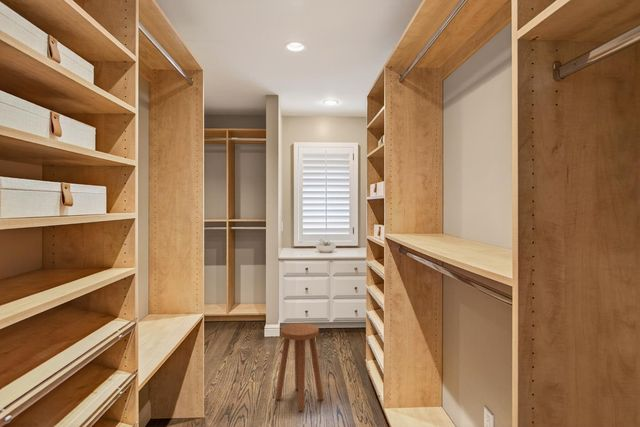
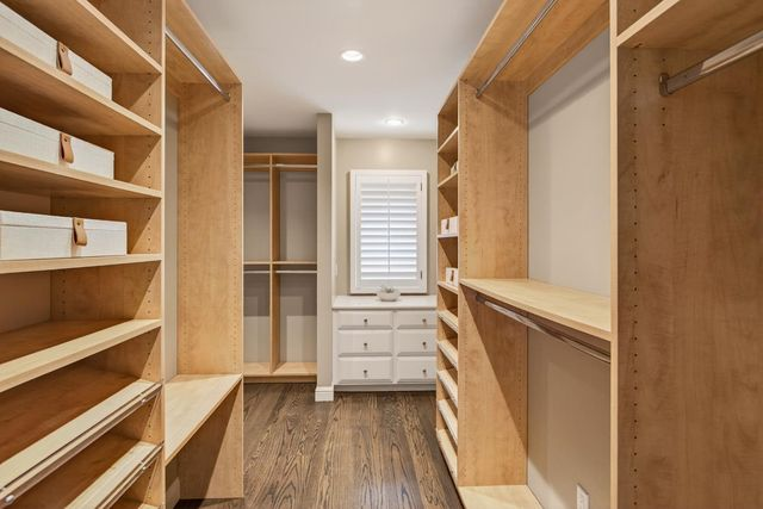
- stool [274,322,325,412]
